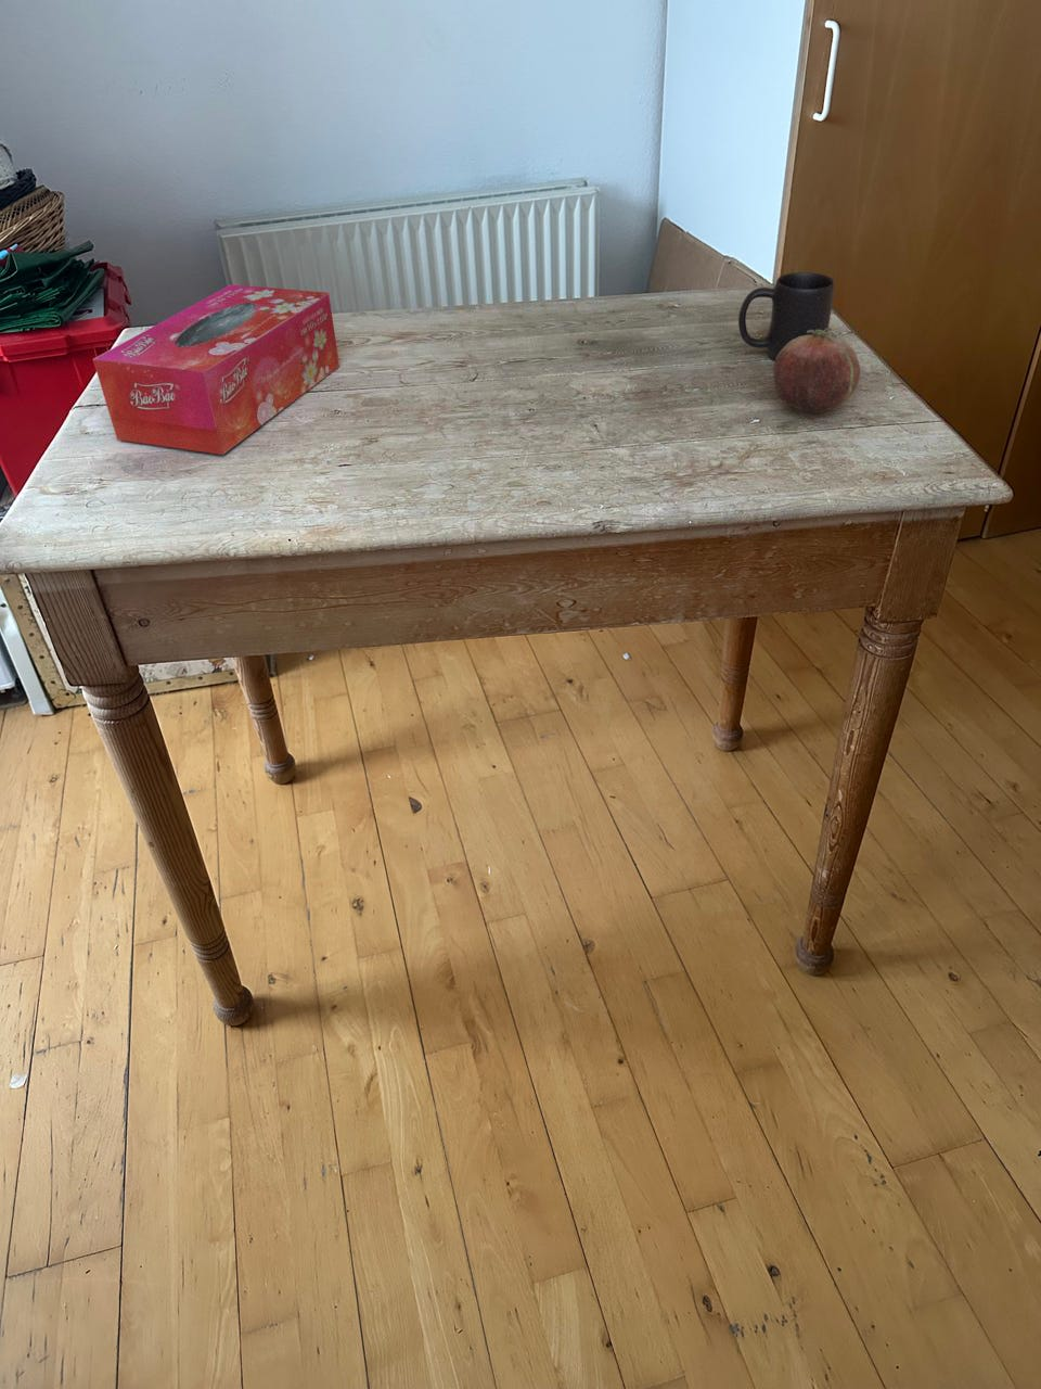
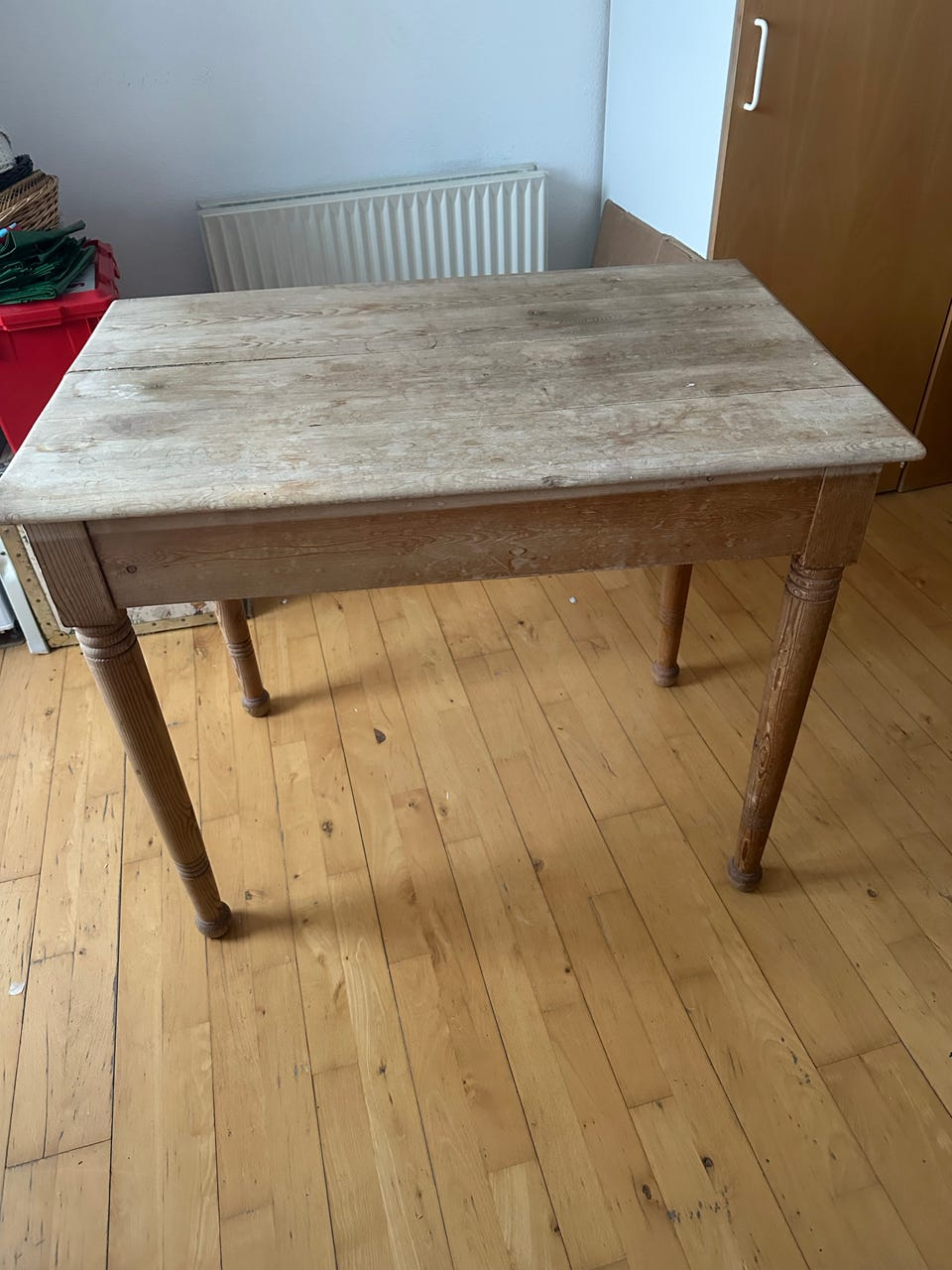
- mug [737,271,837,360]
- fruit [772,327,862,415]
- tissue box [92,283,340,456]
